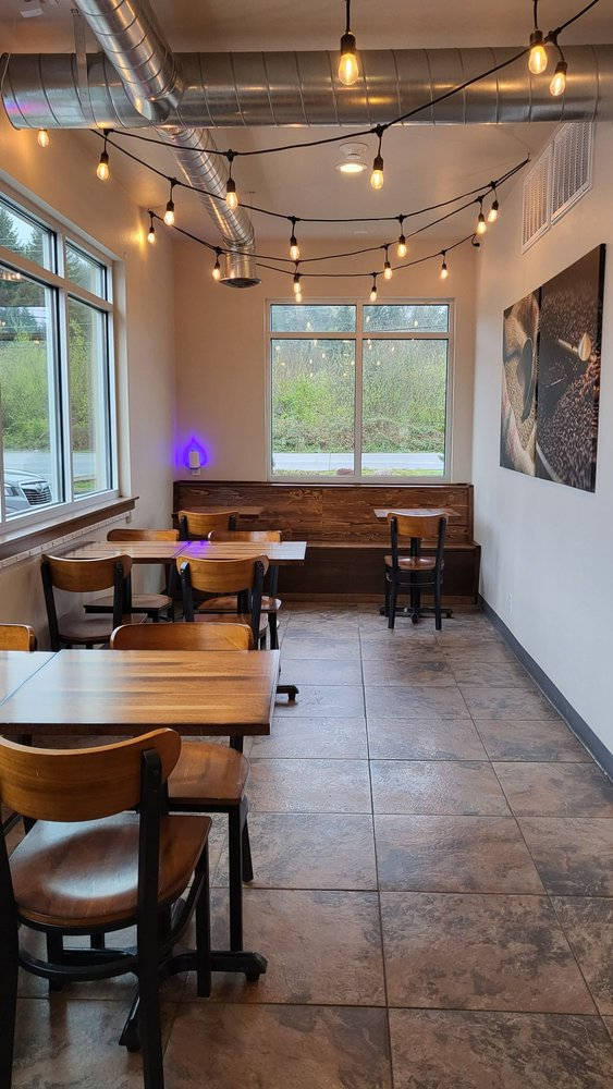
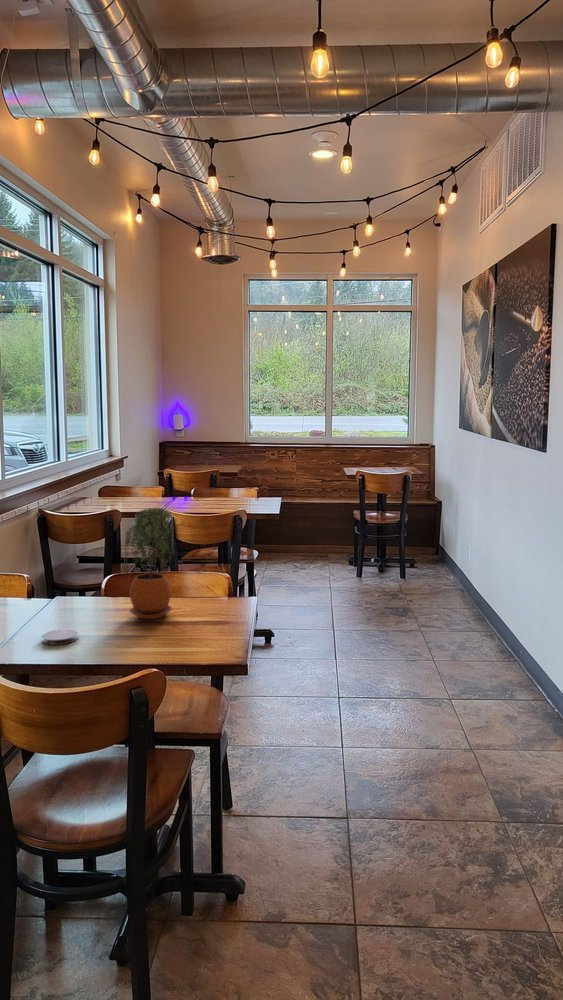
+ potted plant [122,507,175,620]
+ coaster [41,628,79,646]
